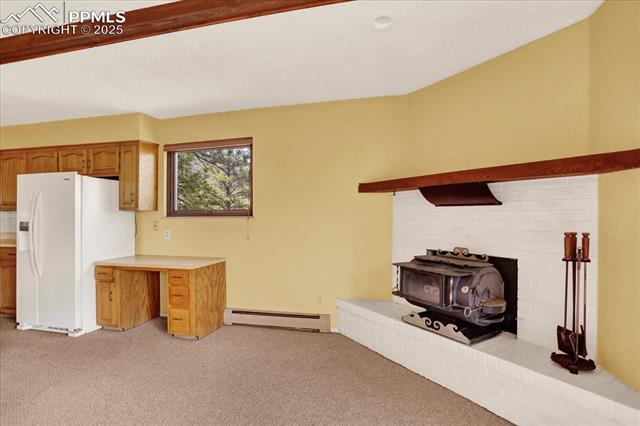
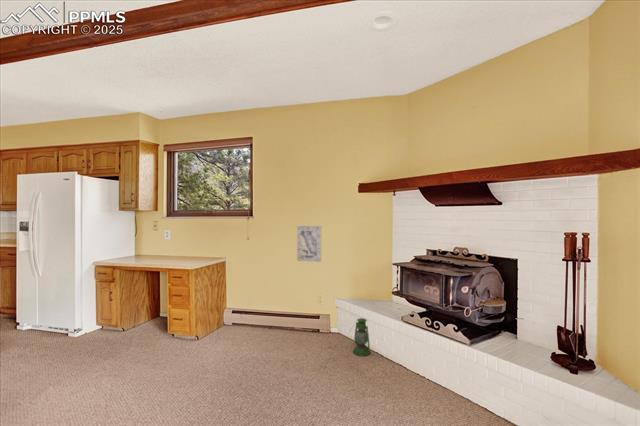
+ wall art [296,224,322,263]
+ lantern [348,317,372,357]
